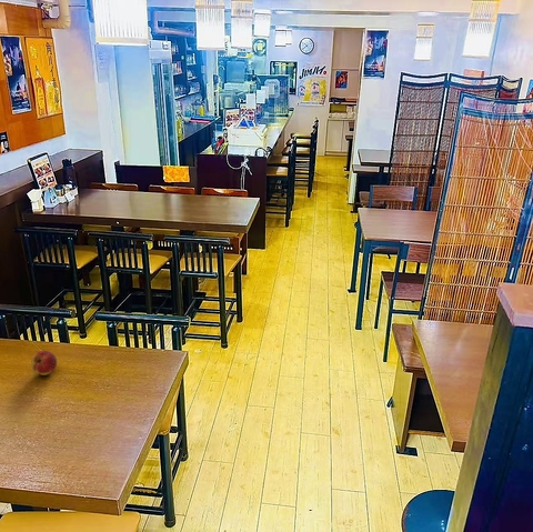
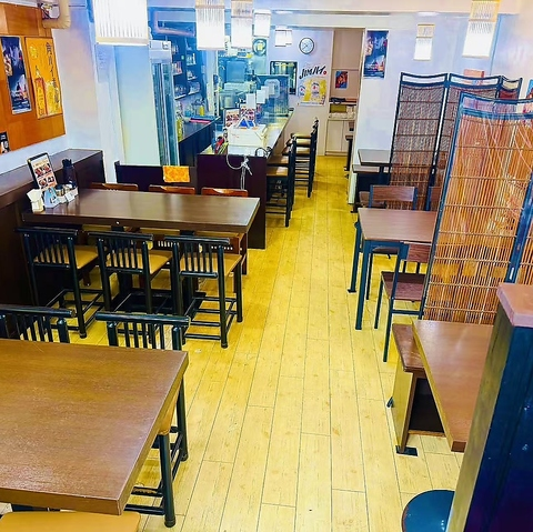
- apple [30,350,58,377]
